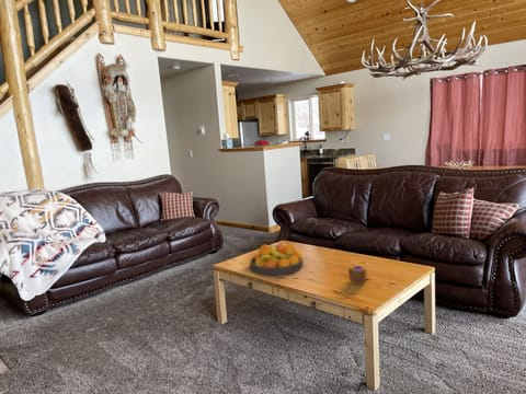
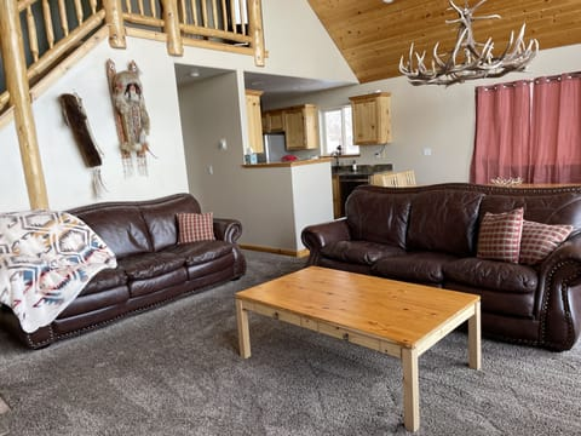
- fruit bowl [249,242,304,277]
- mug [347,264,368,286]
